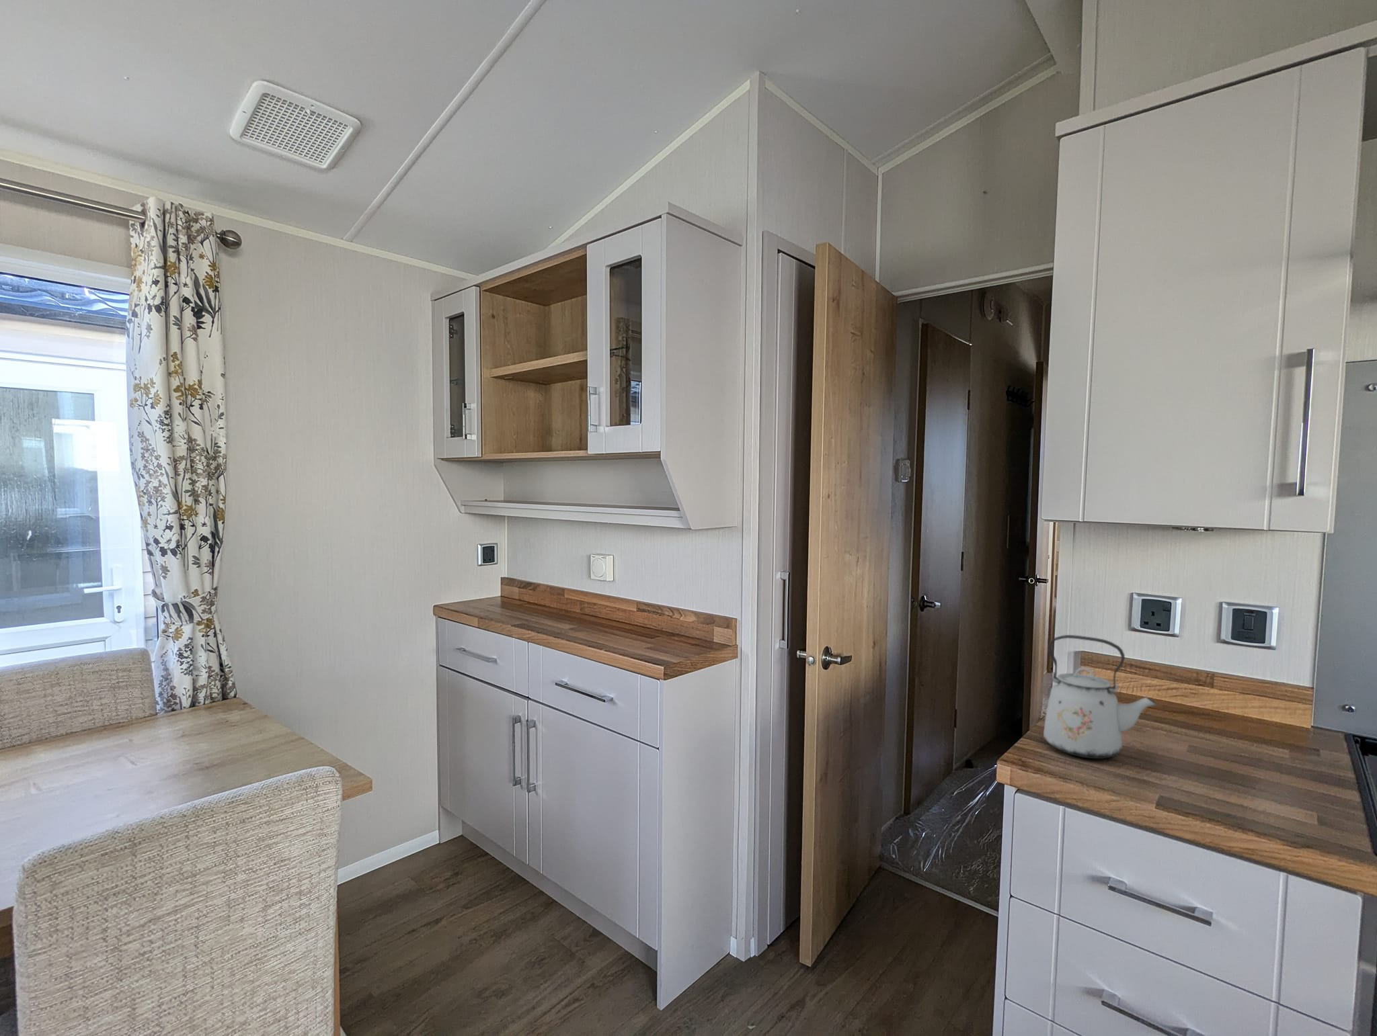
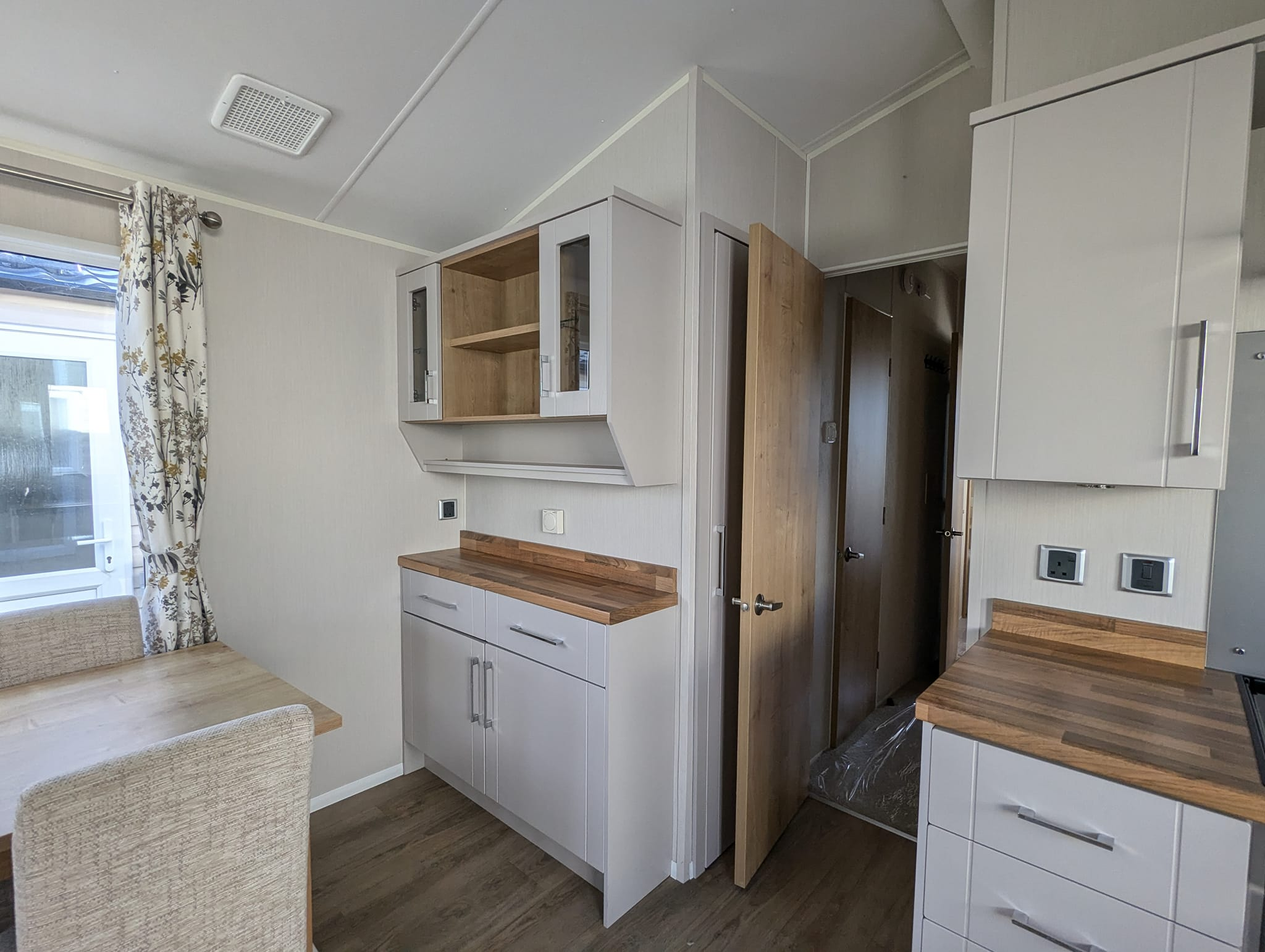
- kettle [1043,634,1158,760]
